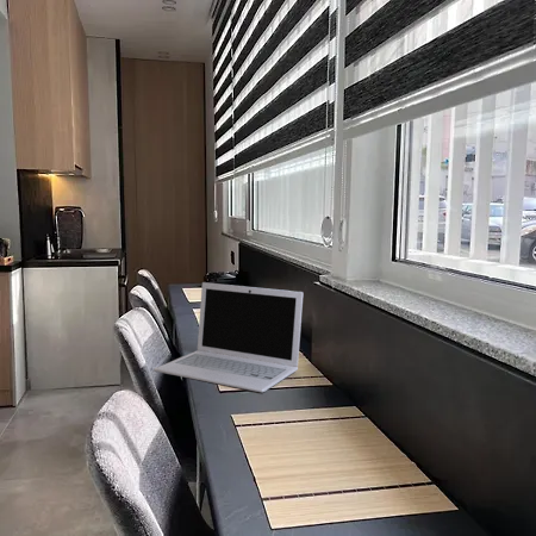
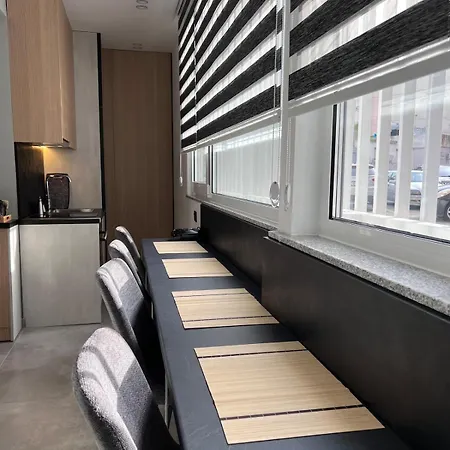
- laptop [152,281,304,394]
